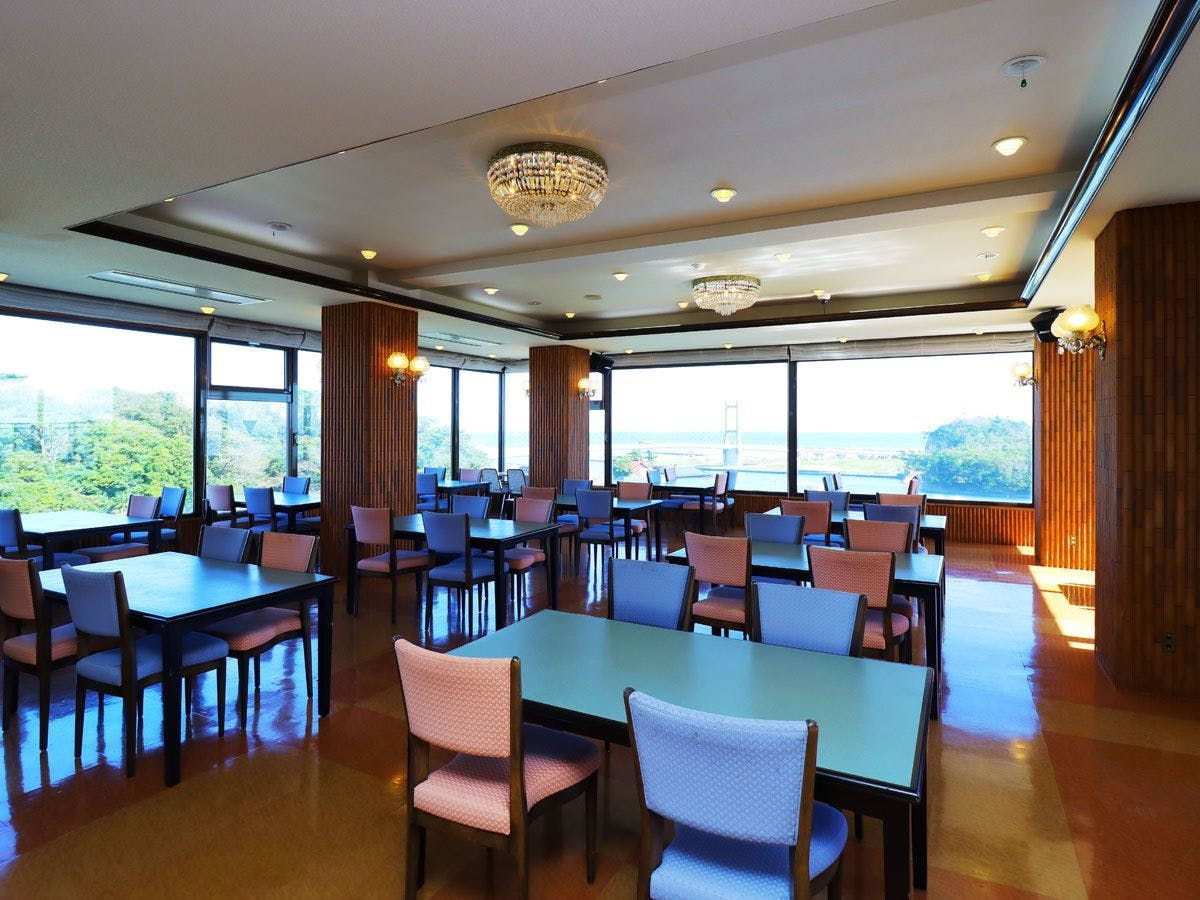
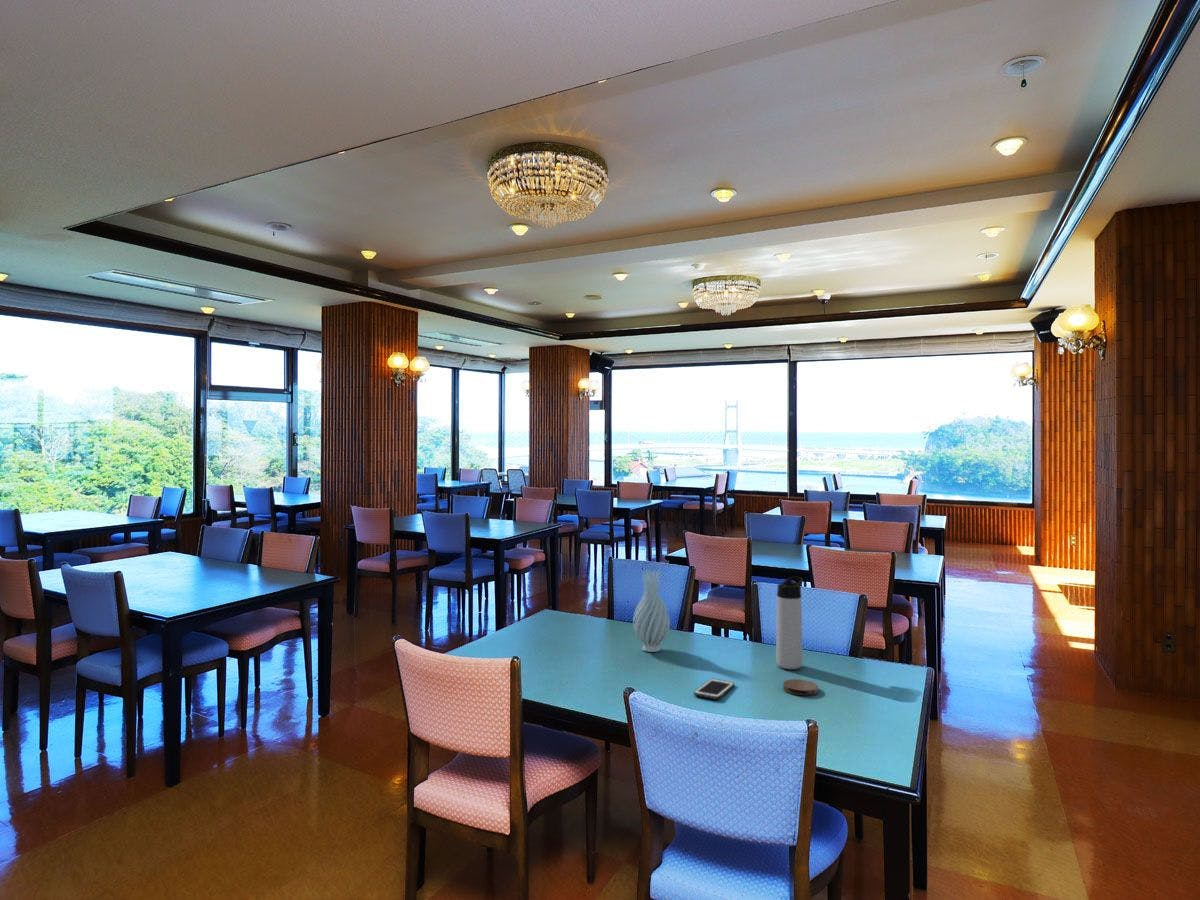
+ cell phone [693,678,735,700]
+ thermos bottle [775,576,804,670]
+ coaster [782,678,819,696]
+ vase [632,569,671,653]
